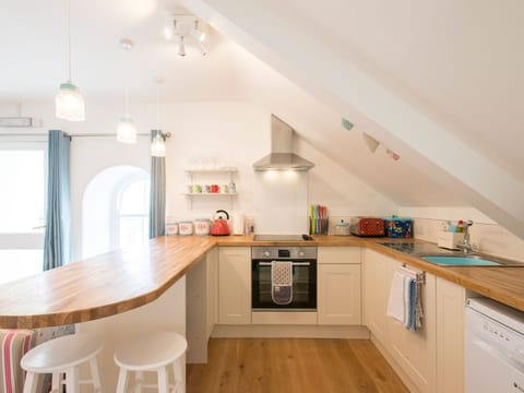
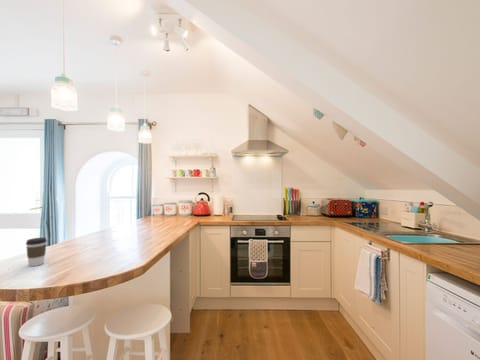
+ coffee cup [25,237,48,267]
